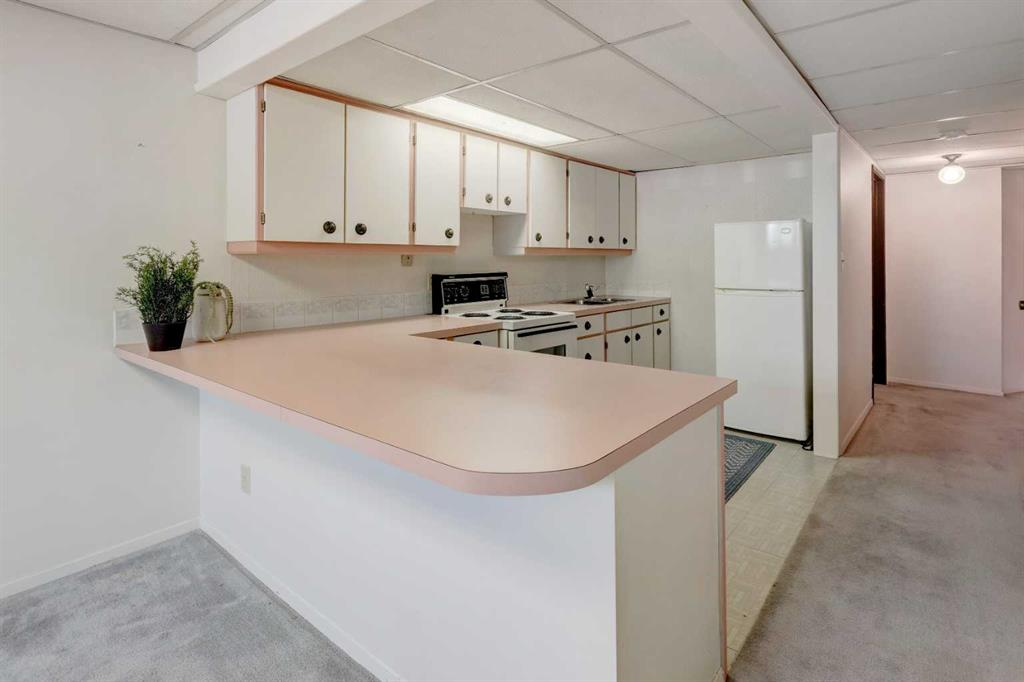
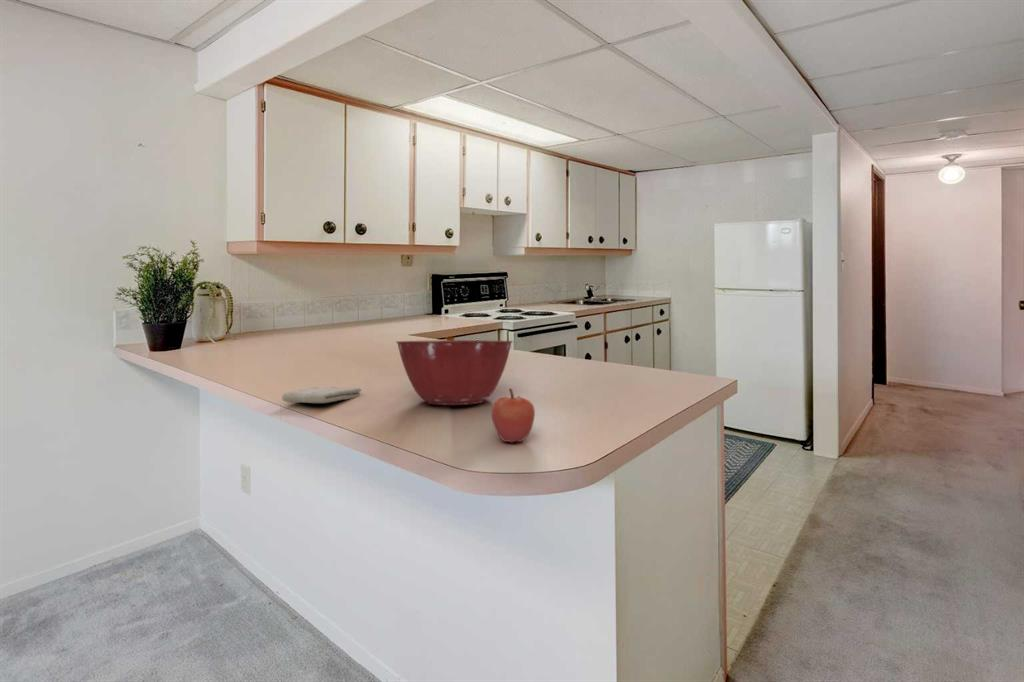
+ mixing bowl [395,339,514,406]
+ washcloth [281,386,362,404]
+ apple [491,388,536,444]
